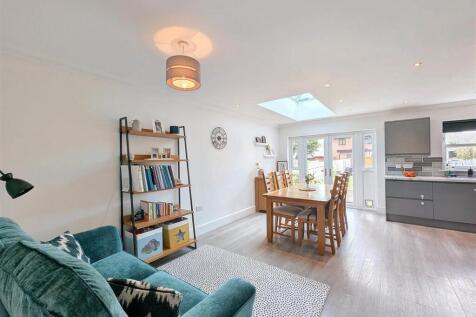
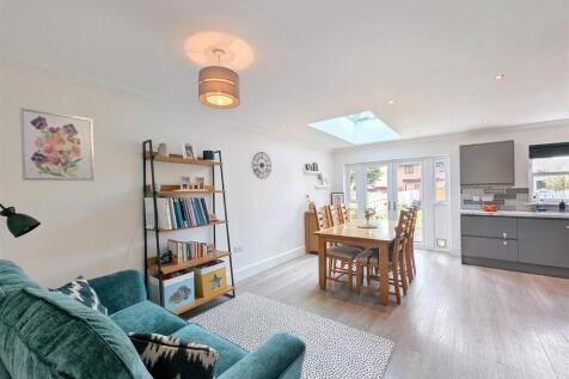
+ wall art [19,106,96,182]
